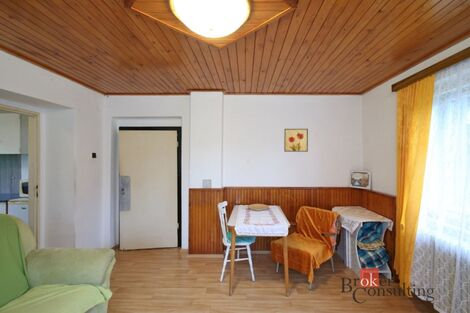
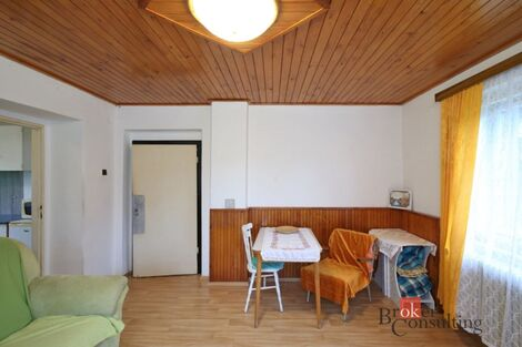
- wall art [283,128,309,153]
